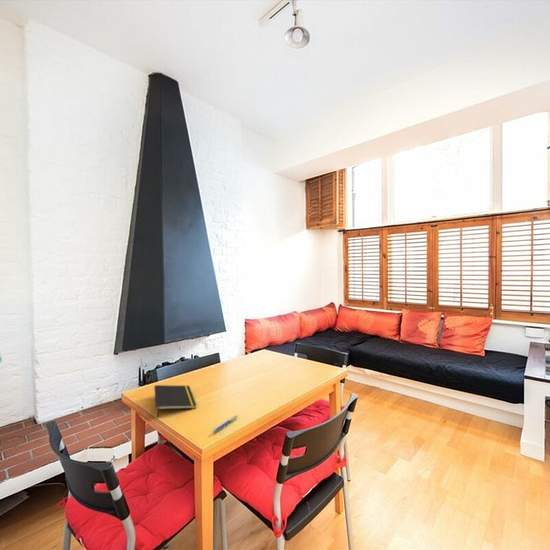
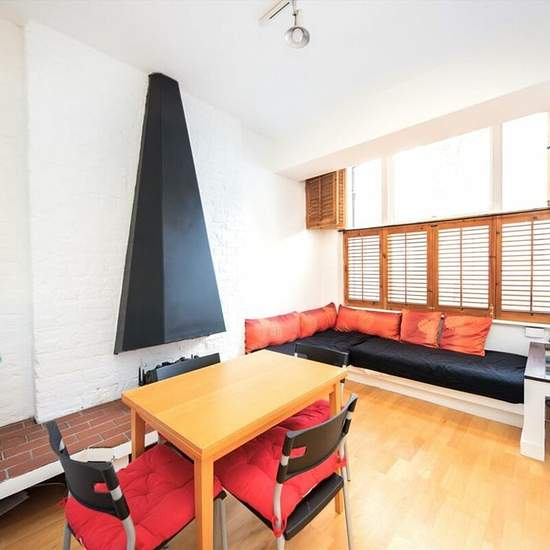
- notepad [153,384,197,419]
- pen [212,414,239,433]
